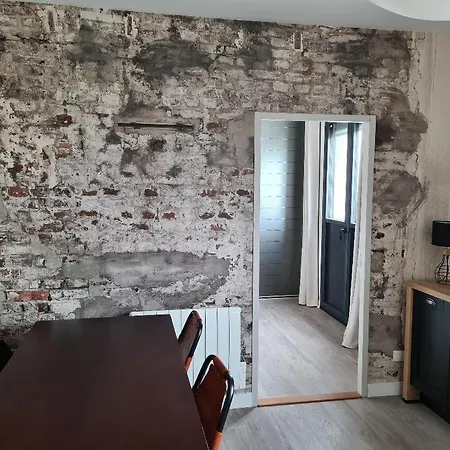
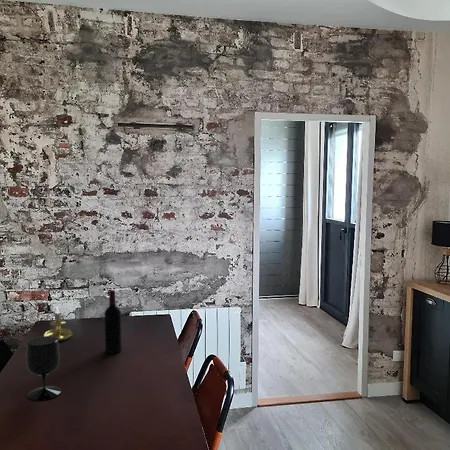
+ candle holder [43,304,74,342]
+ wine glass [25,335,62,402]
+ wine bottle [104,289,122,355]
